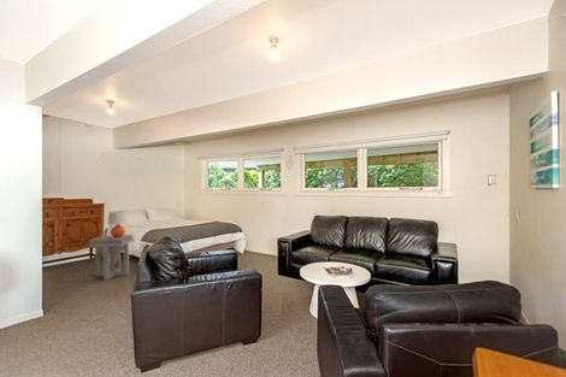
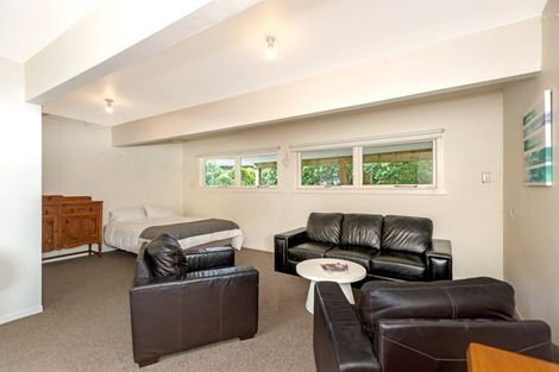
- lamp [107,210,129,238]
- side table [88,234,135,281]
